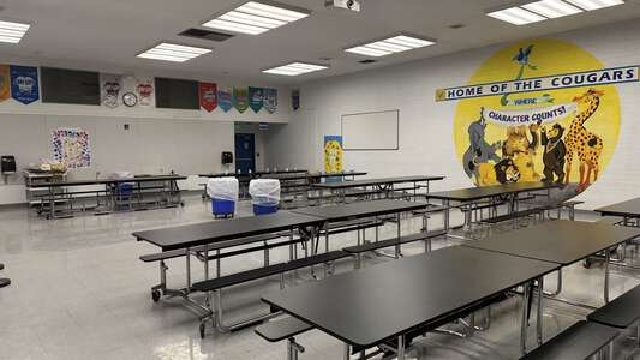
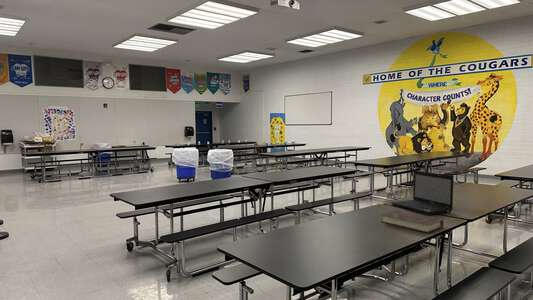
+ laptop [390,169,454,216]
+ book [381,210,445,234]
